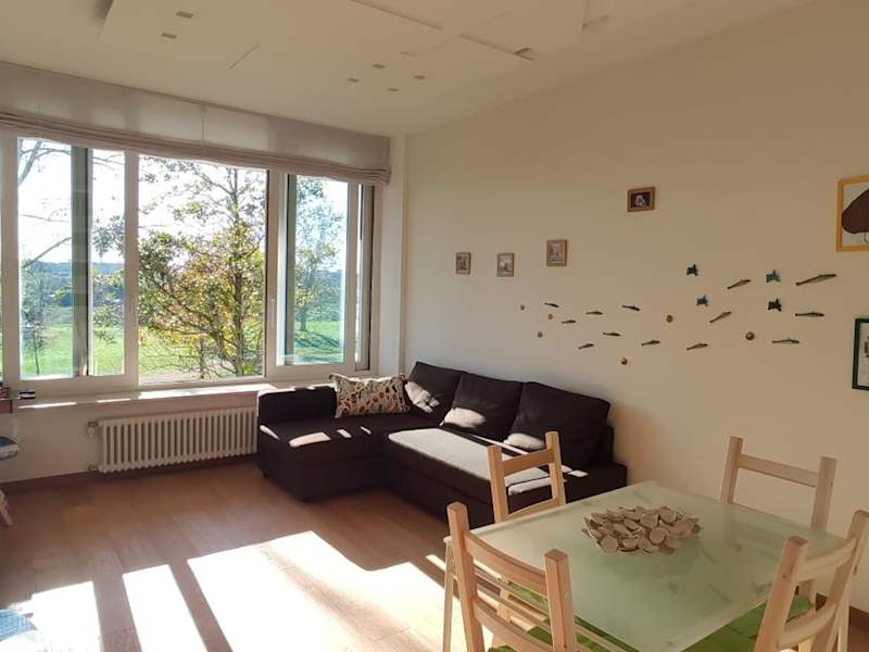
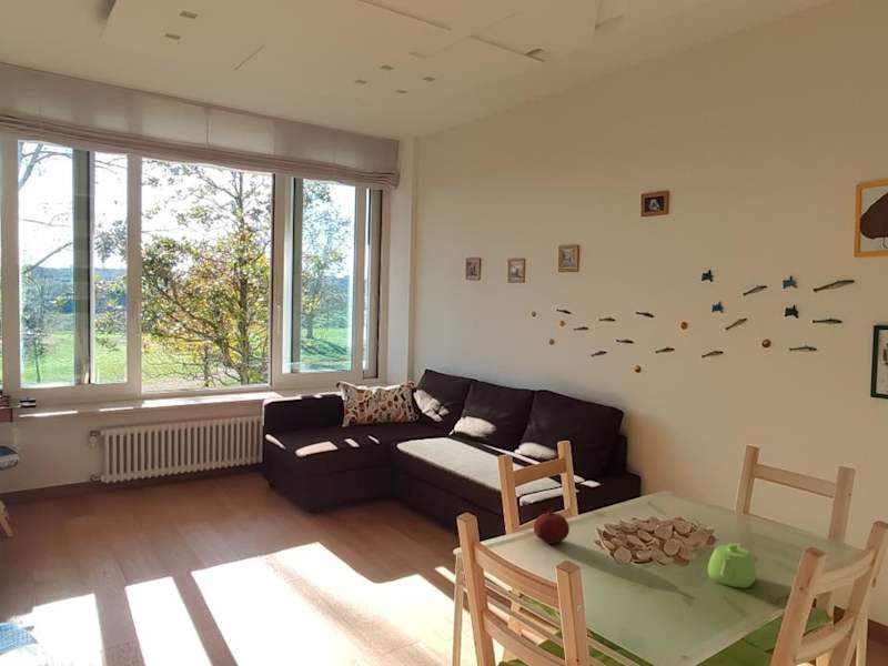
+ teapot [707,542,757,589]
+ fruit [533,507,571,545]
